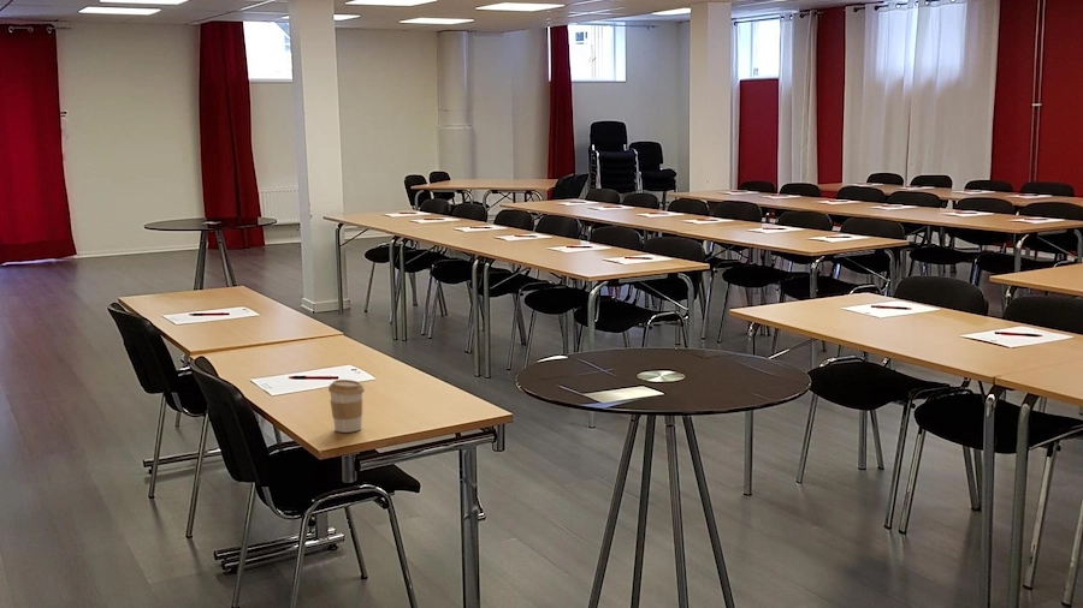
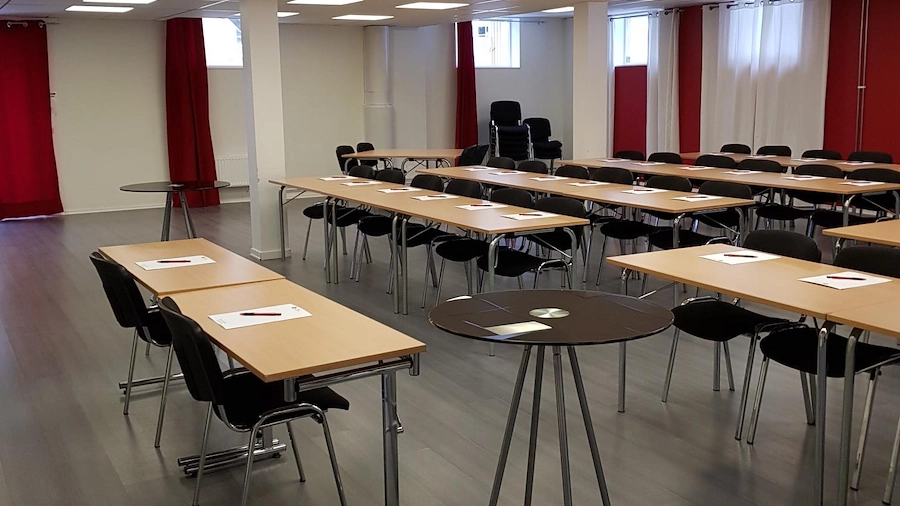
- coffee cup [327,378,366,434]
